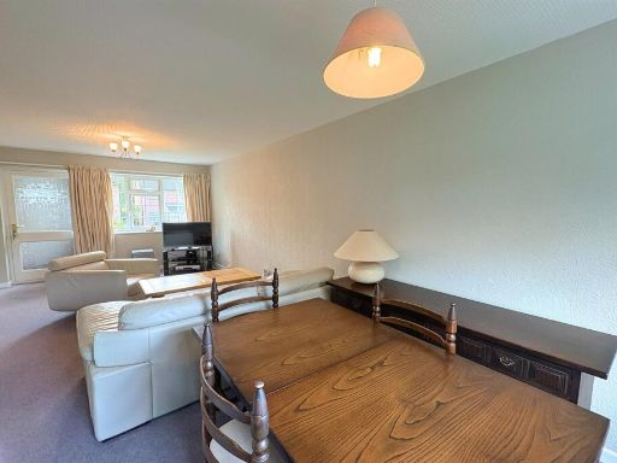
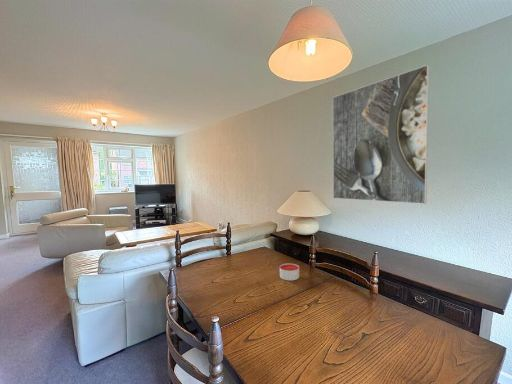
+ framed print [332,64,430,205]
+ candle [279,262,300,281]
